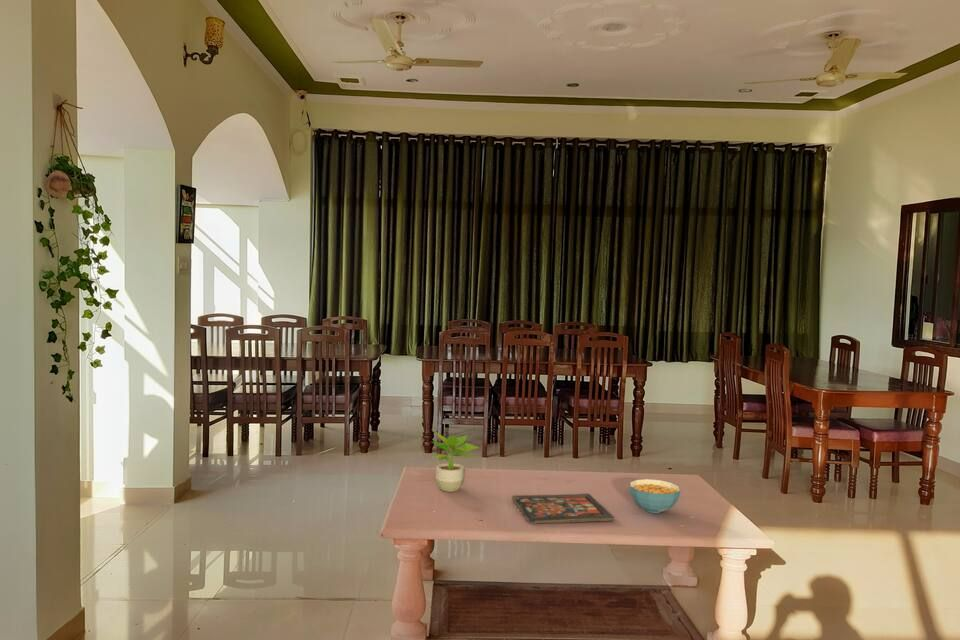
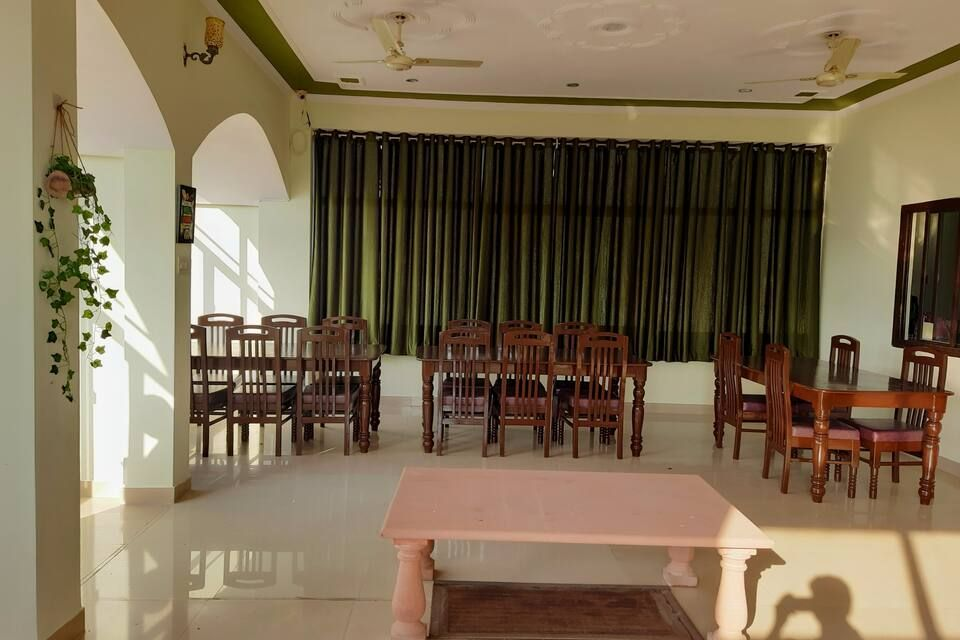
- cereal bowl [629,478,681,514]
- potted plant [429,429,480,493]
- board game [511,493,615,524]
